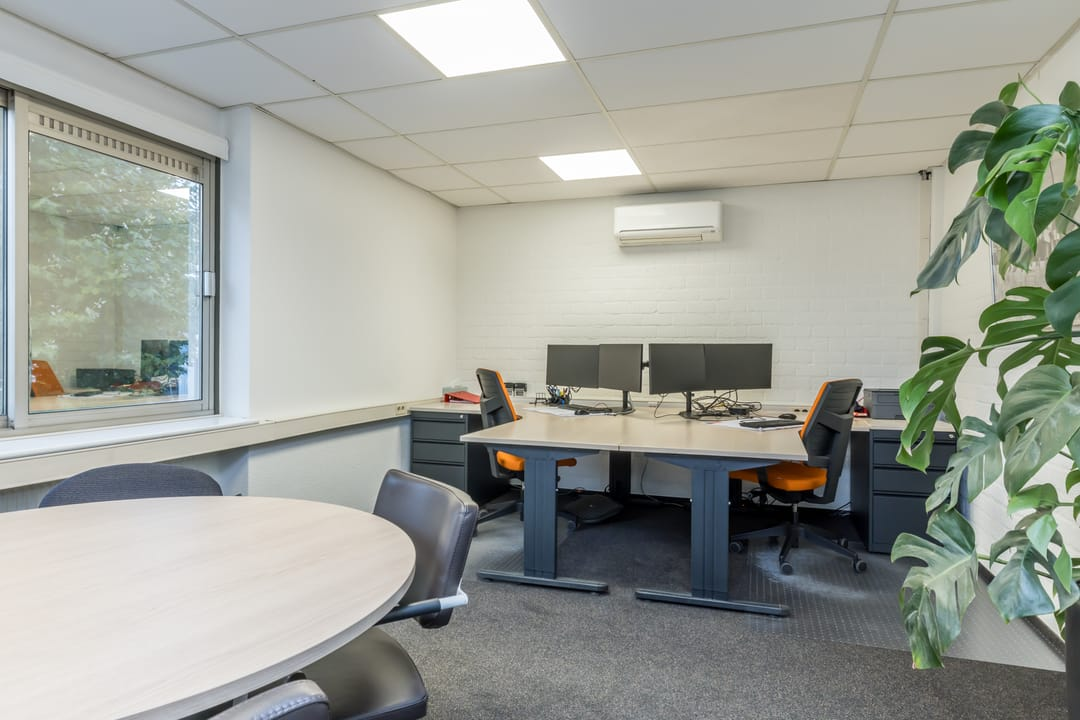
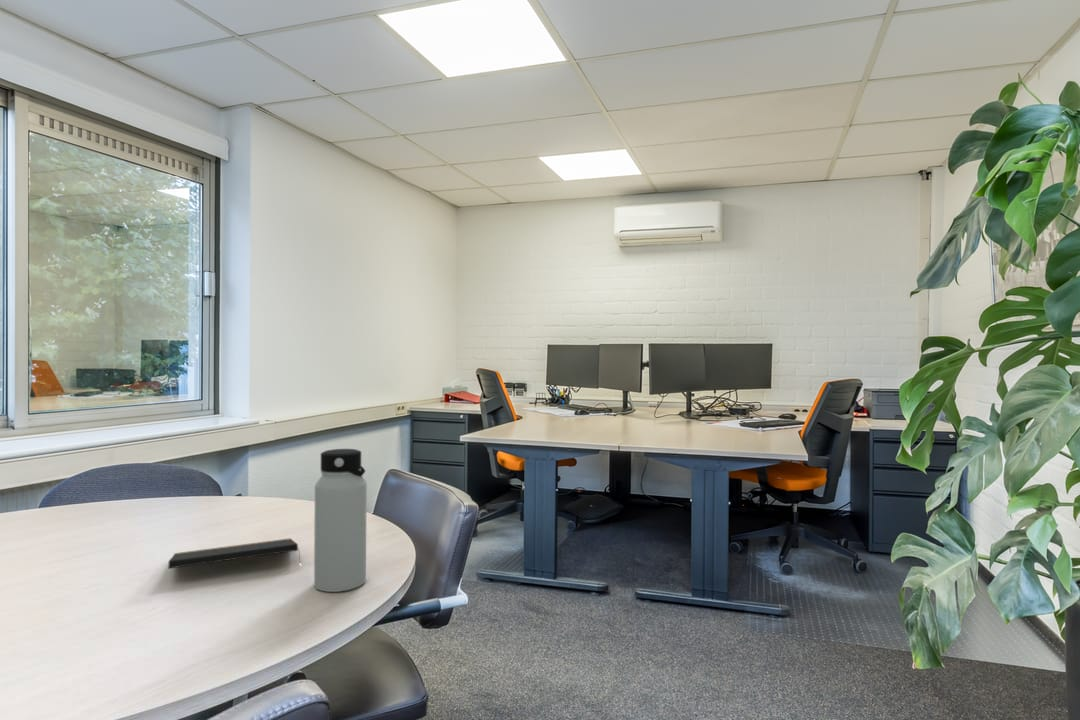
+ notepad [167,537,301,570]
+ water bottle [313,448,368,593]
